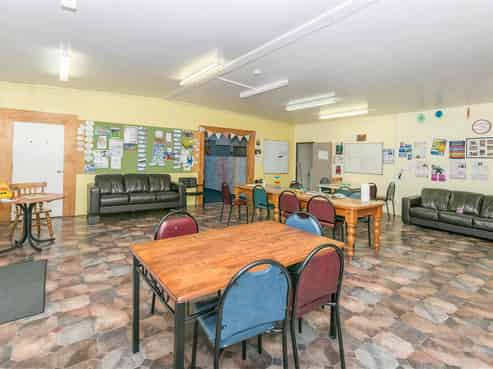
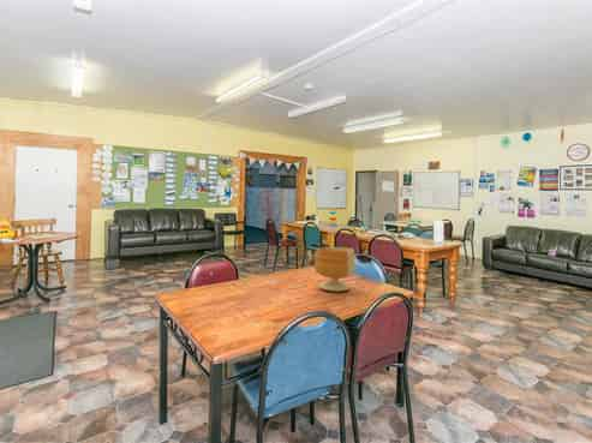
+ footed bowl [313,246,358,293]
